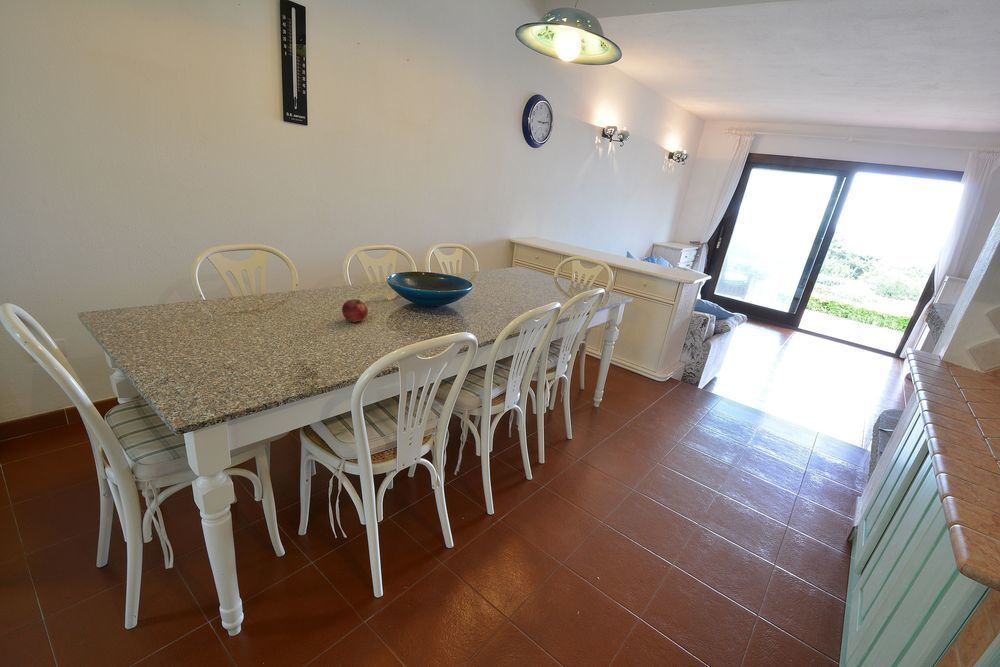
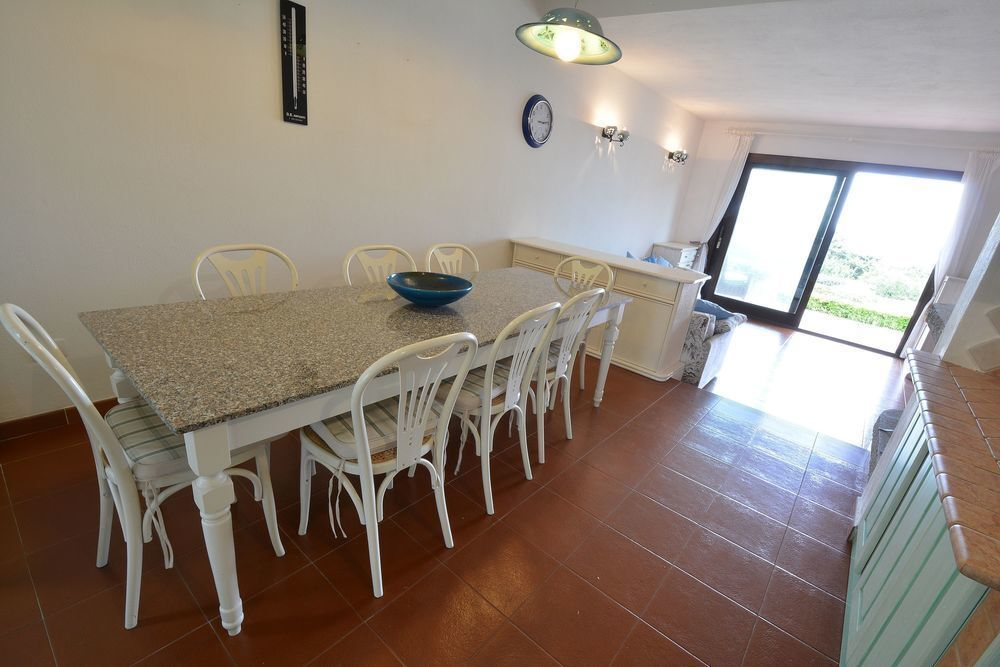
- fruit [341,298,369,323]
